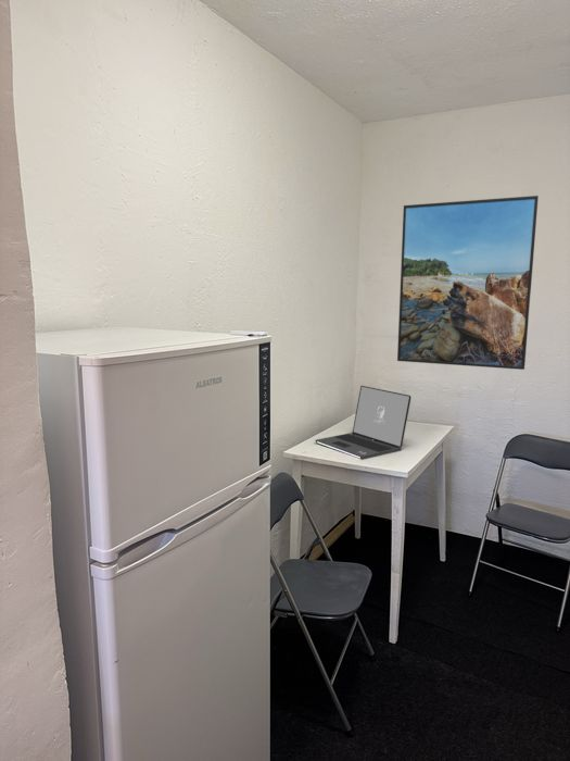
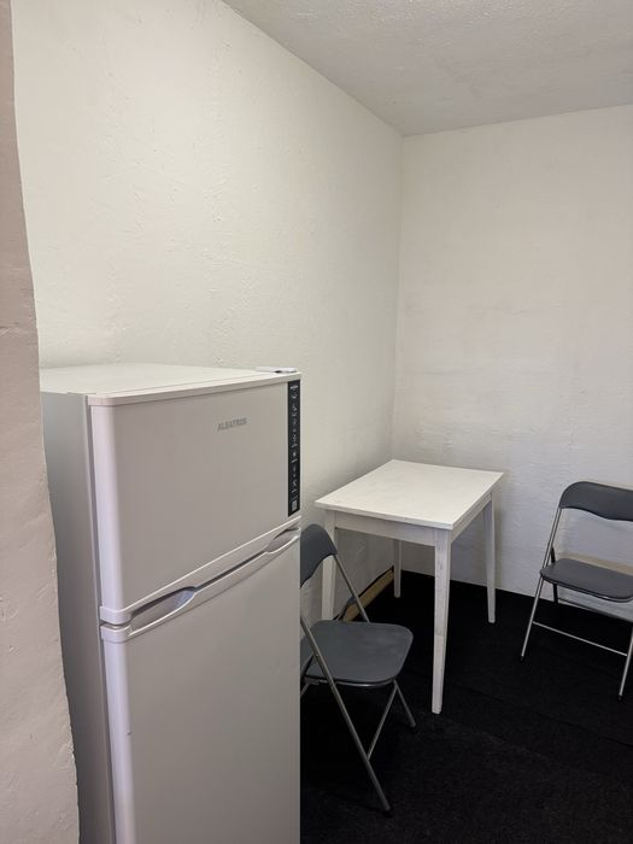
- laptop [314,385,411,461]
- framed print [396,195,540,371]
